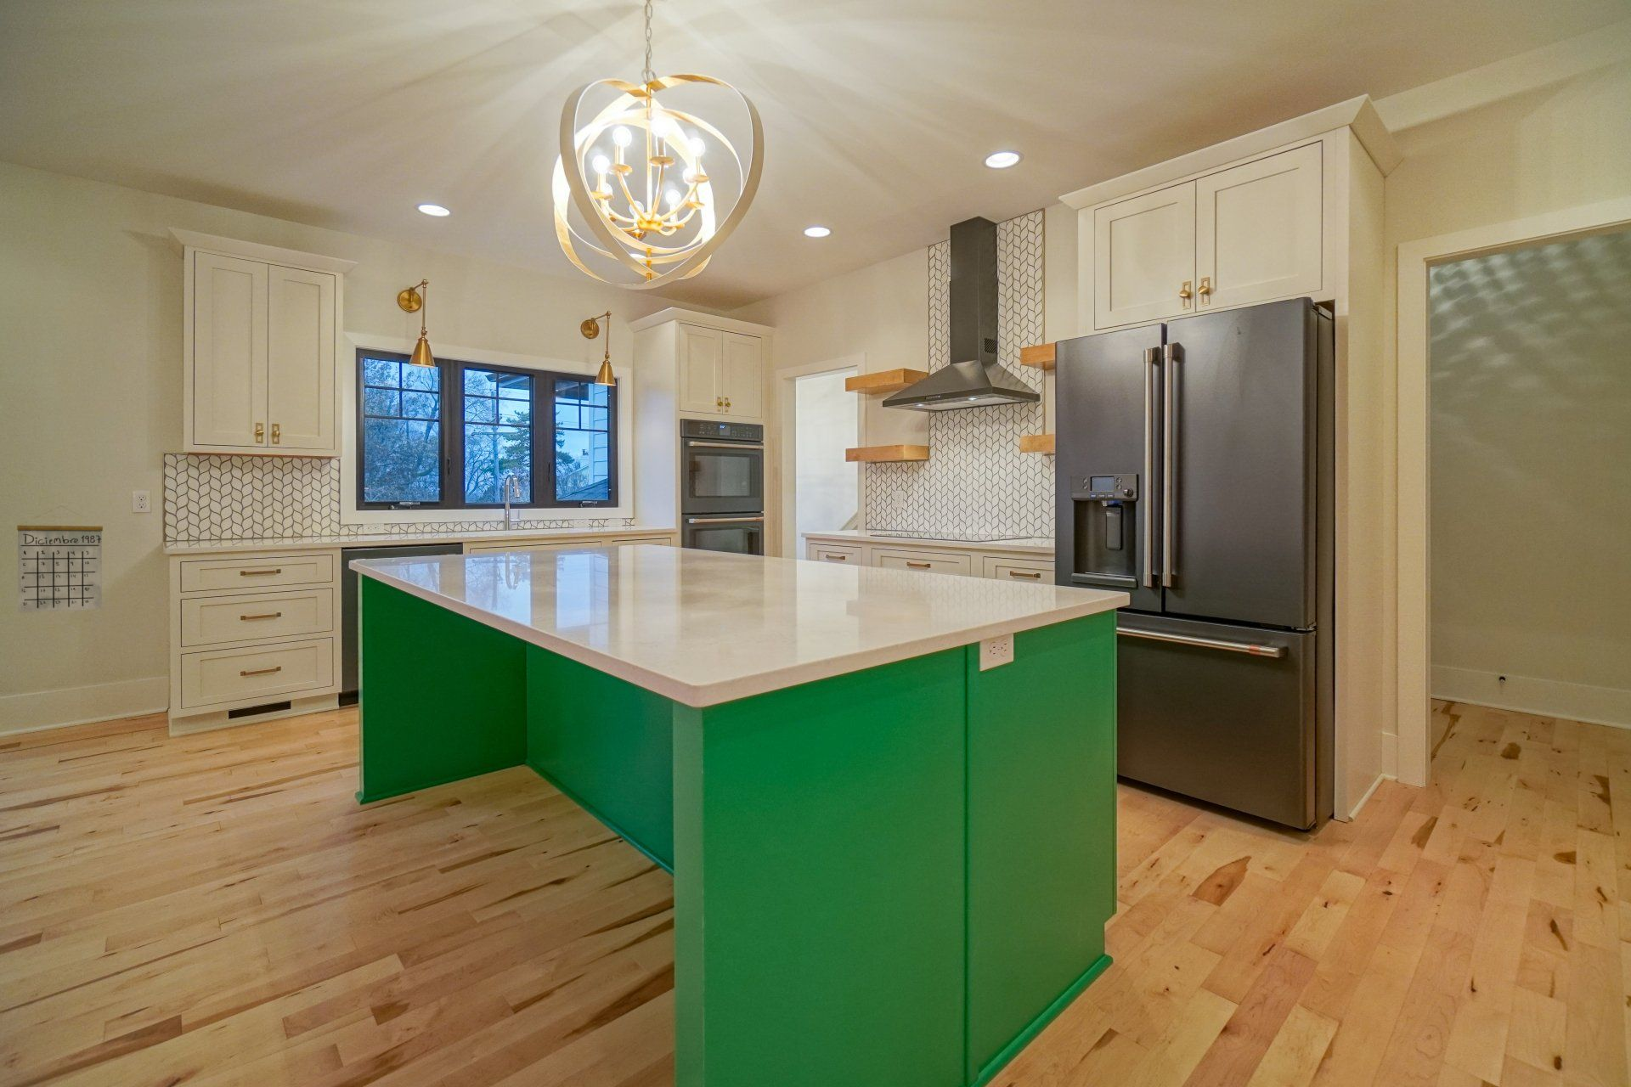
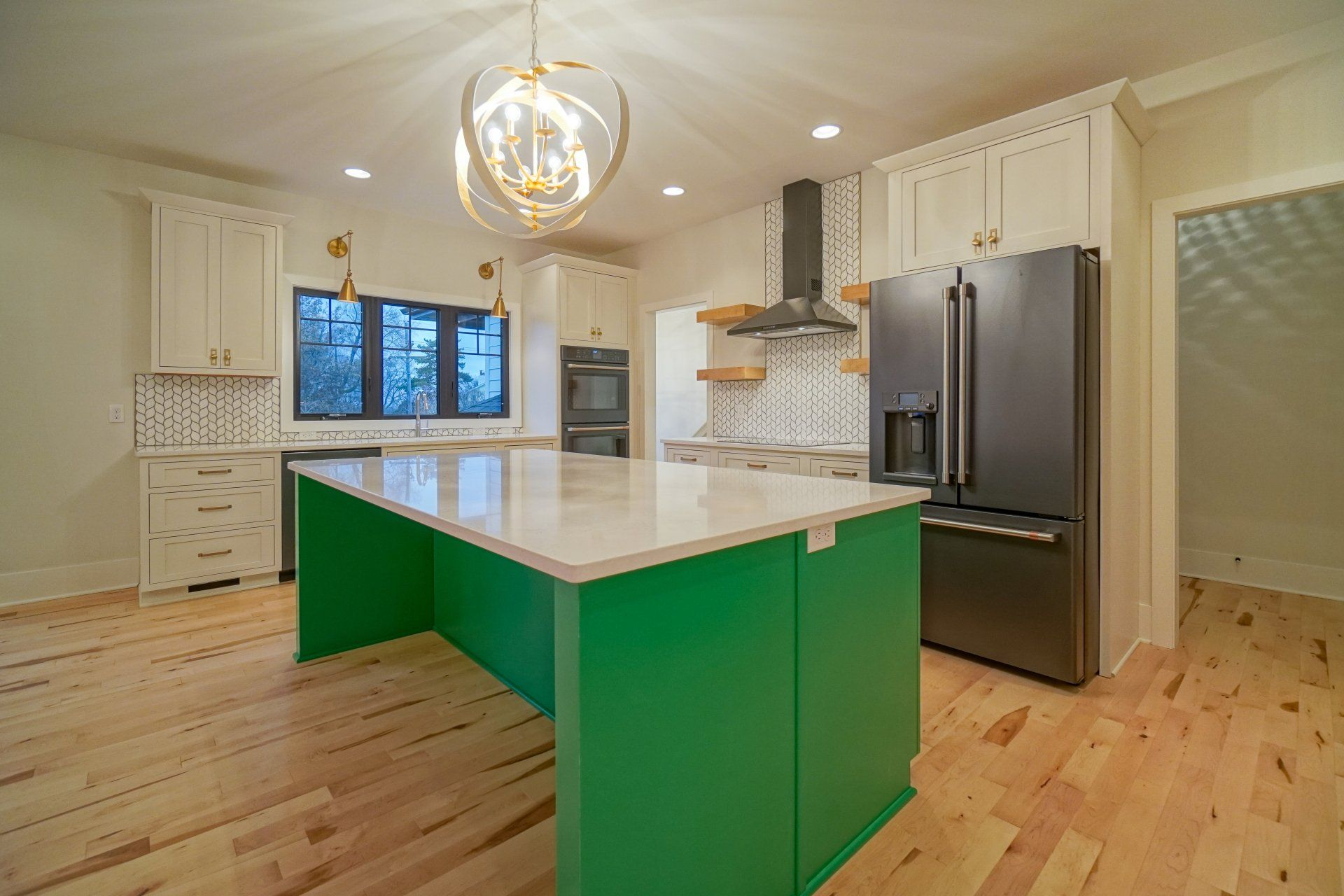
- calendar [16,505,103,613]
